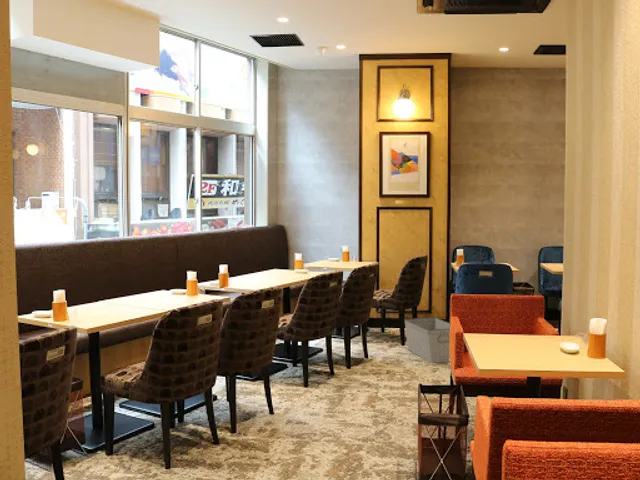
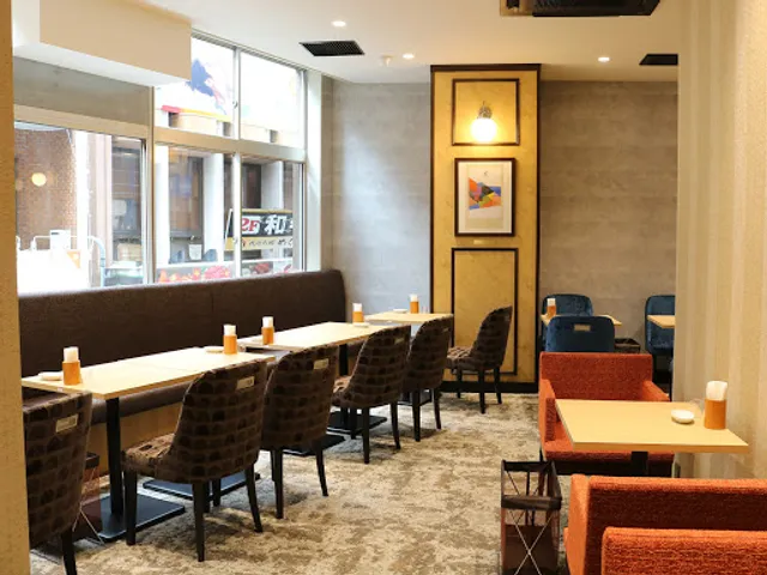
- storage bin [403,316,451,364]
